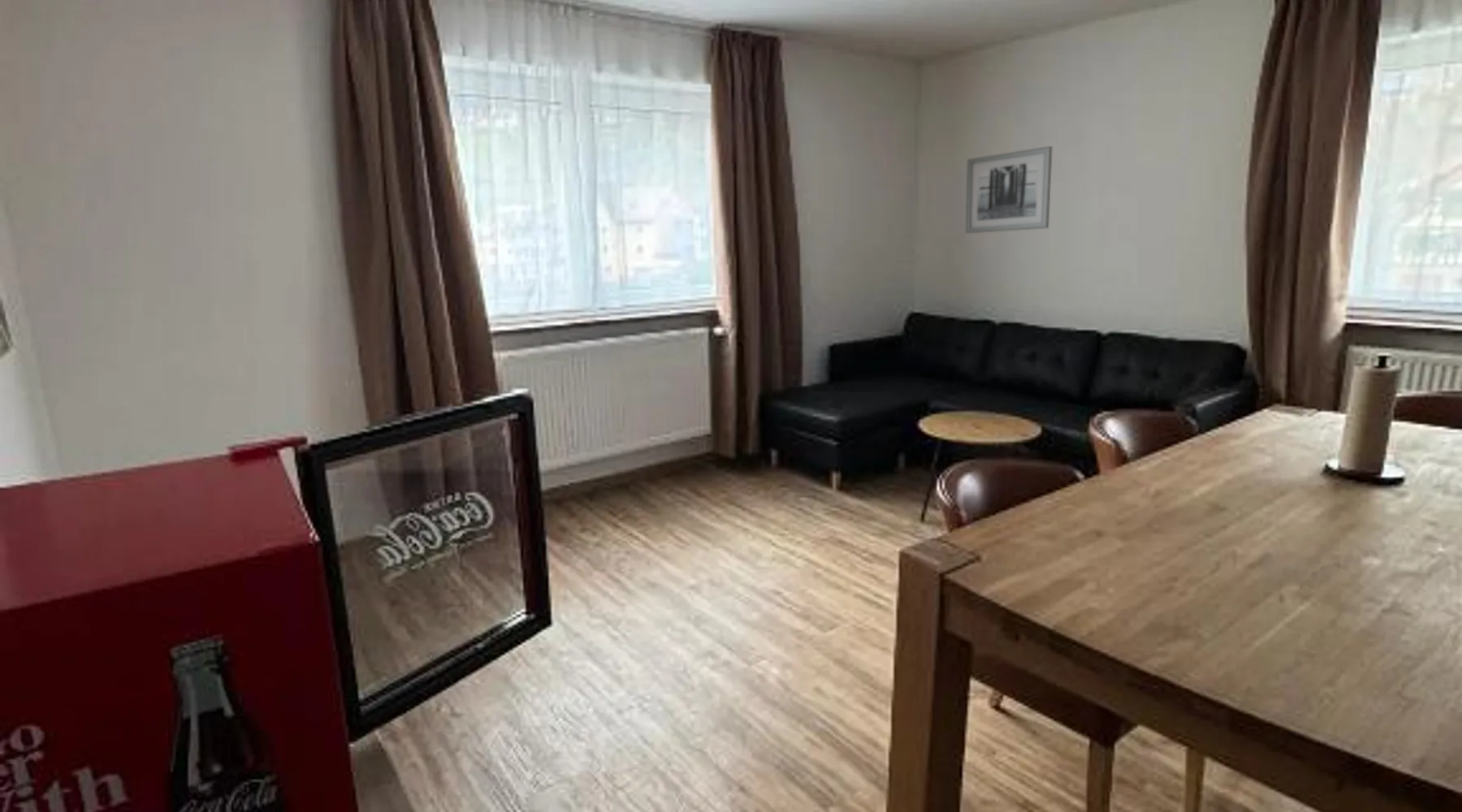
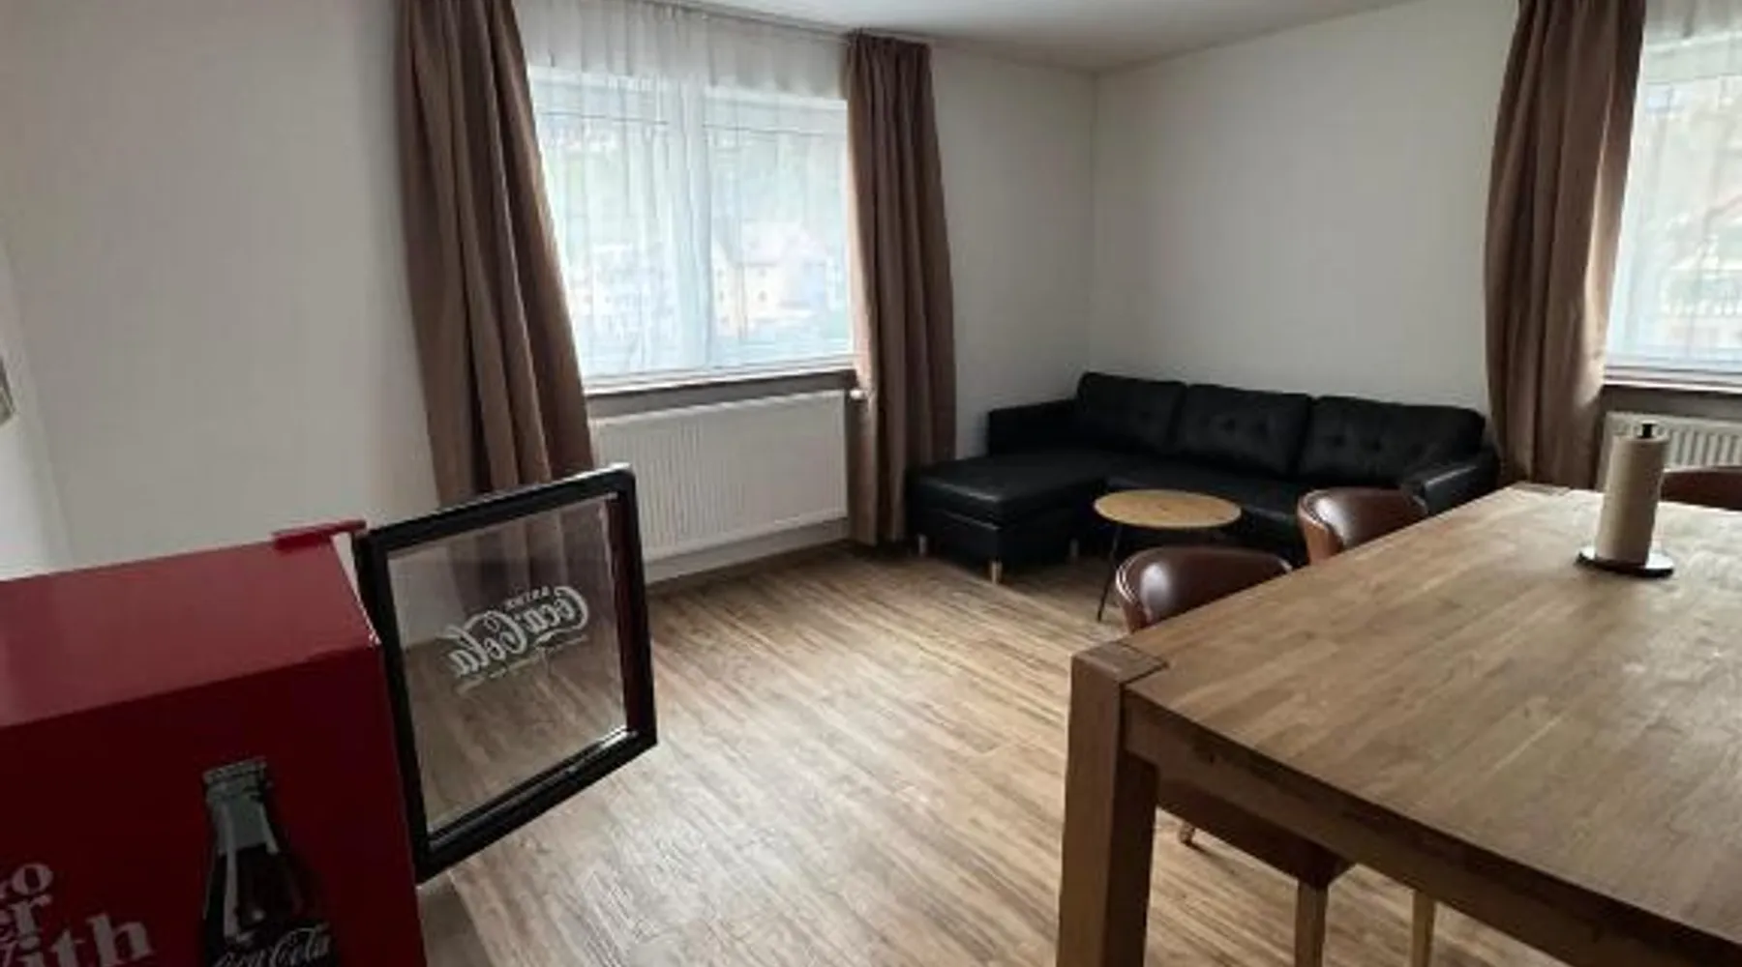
- wall art [965,145,1053,234]
